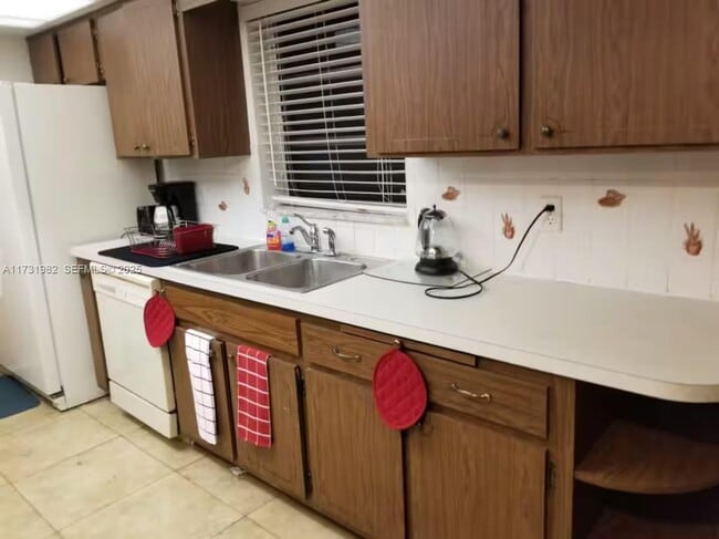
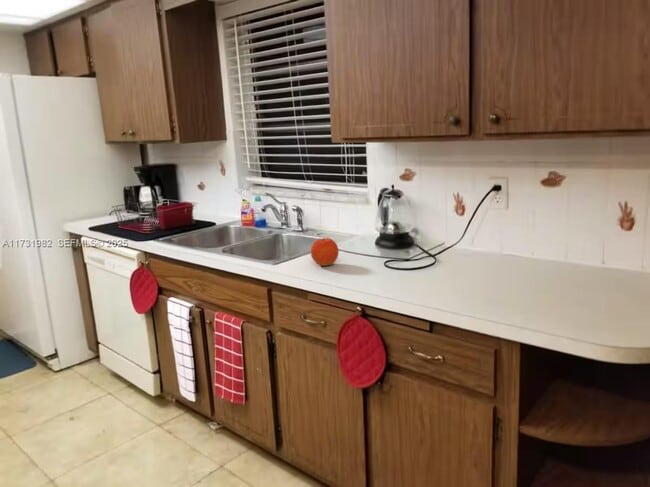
+ fruit [310,237,340,267]
